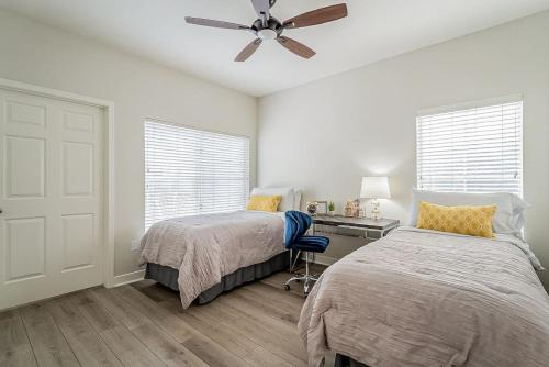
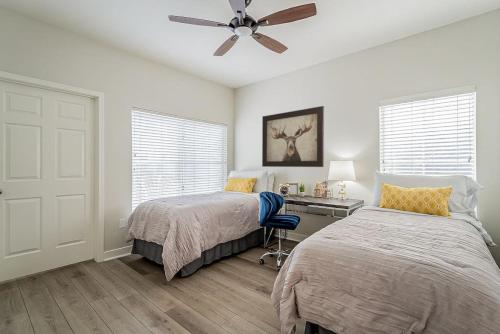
+ wall art [261,105,325,168]
